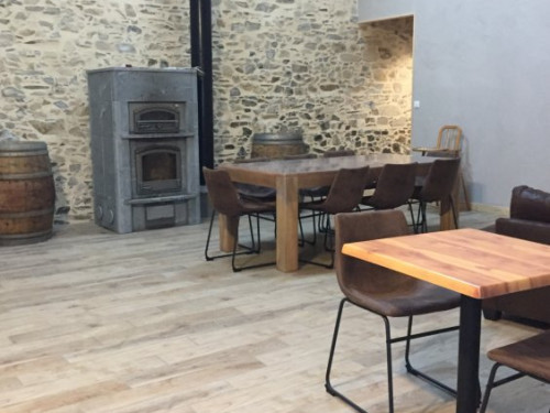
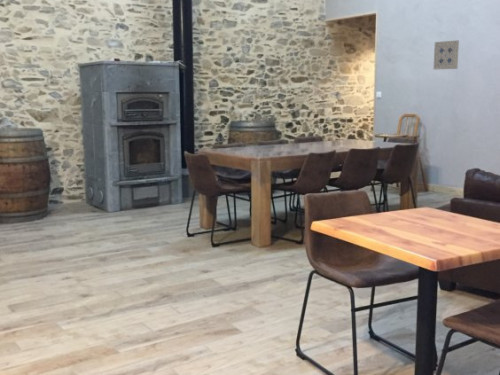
+ wall art [432,39,460,71]
